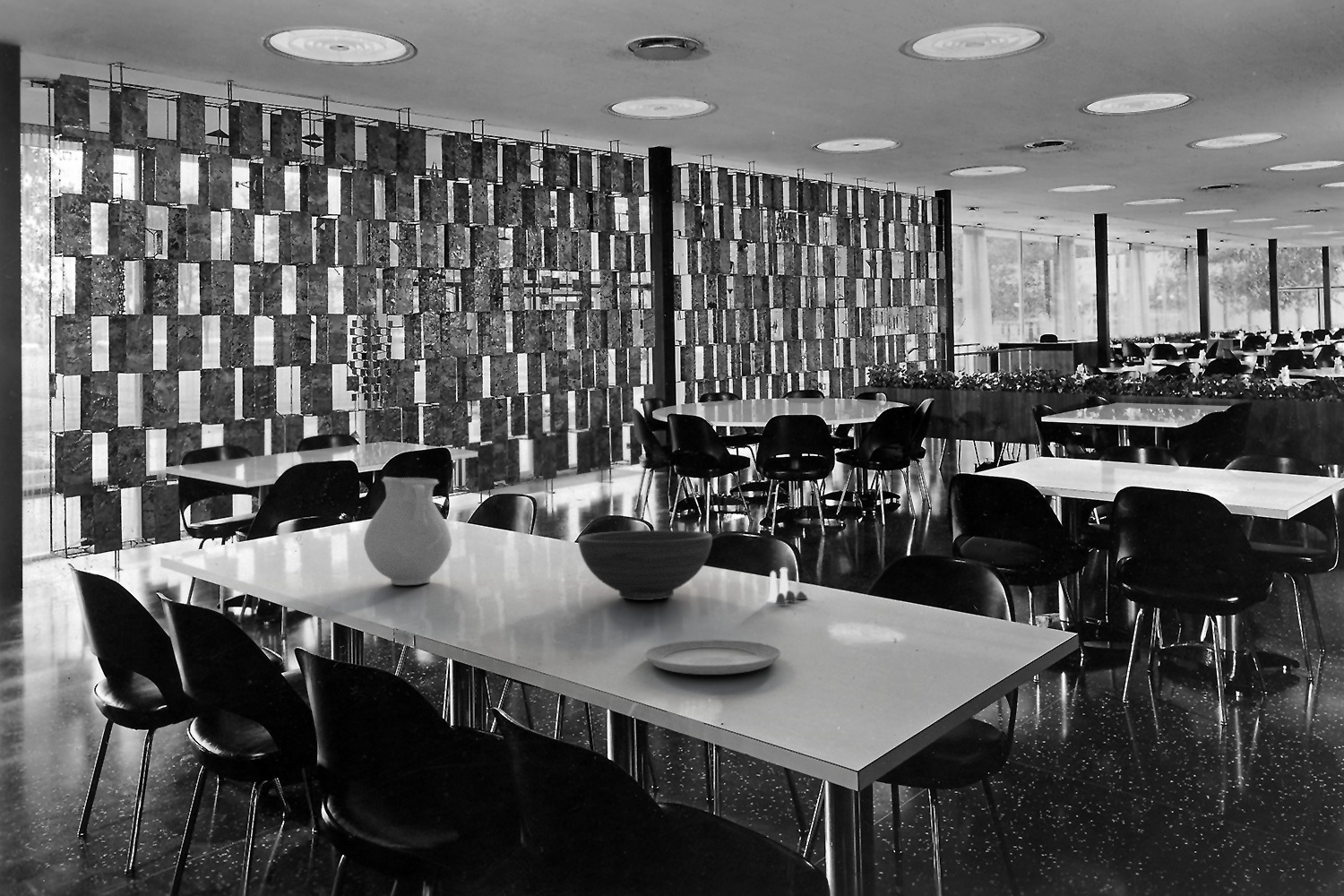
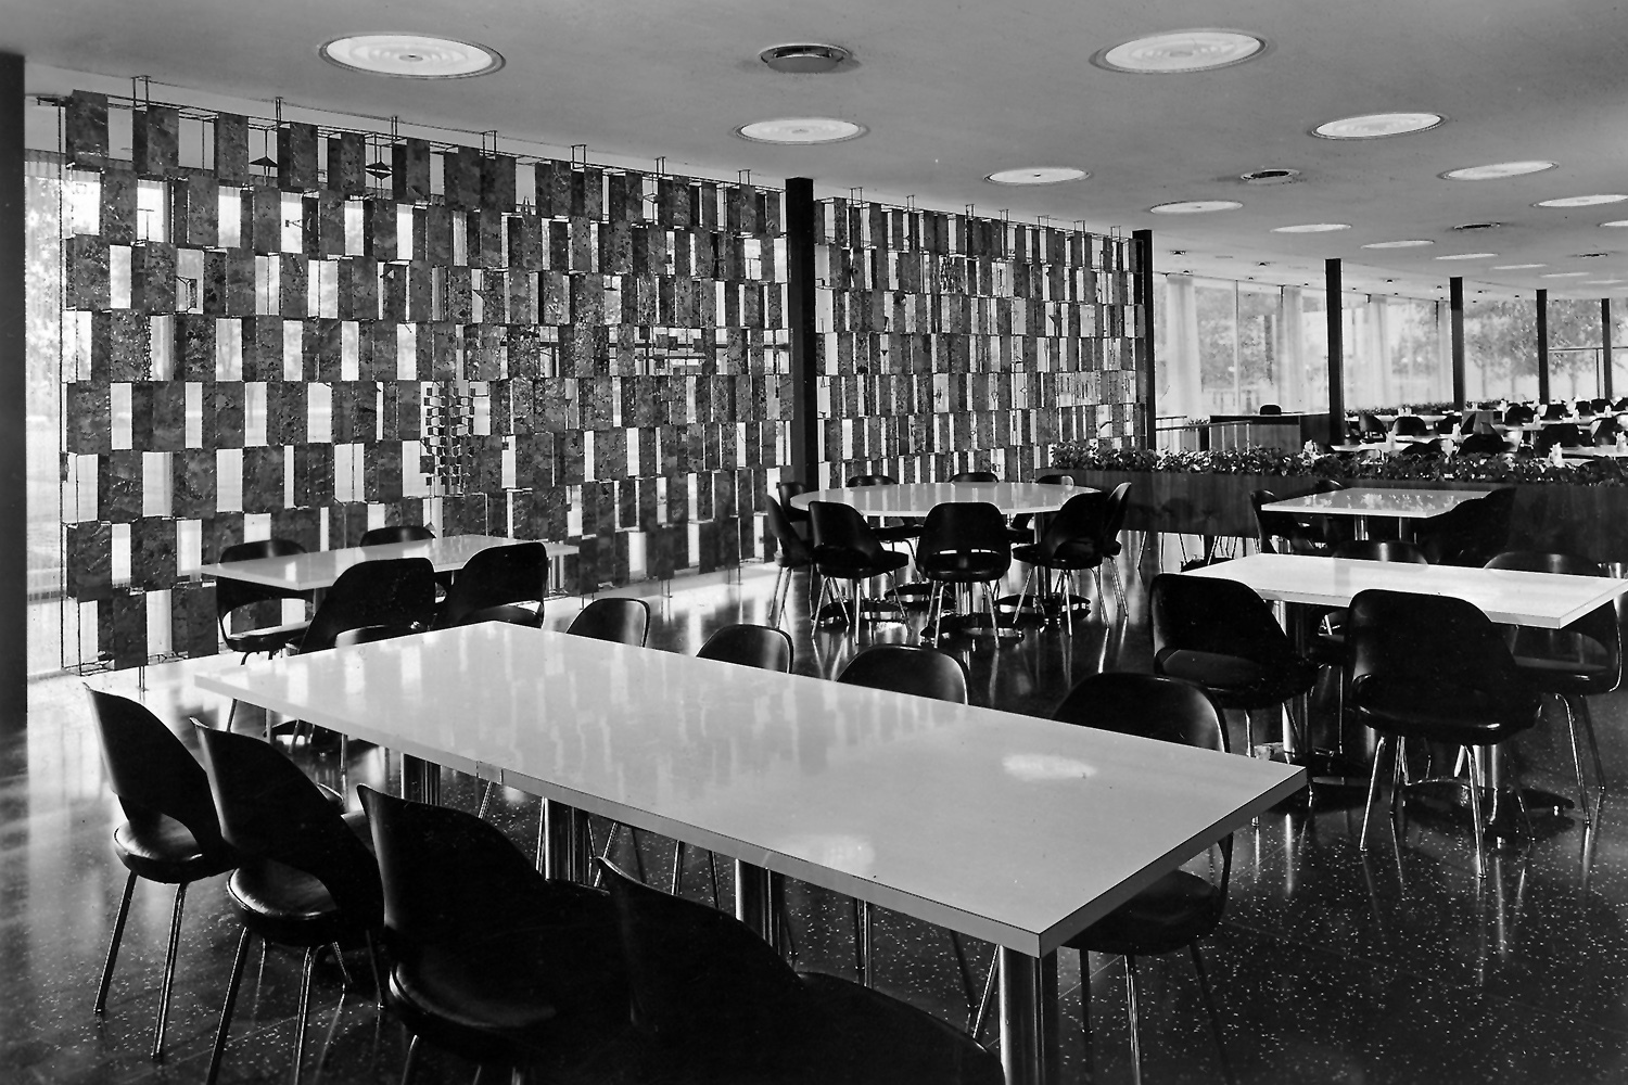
- vase [363,476,452,586]
- fruit bowl [577,530,713,601]
- salt and pepper shaker set [767,567,808,605]
- plate [644,639,781,676]
